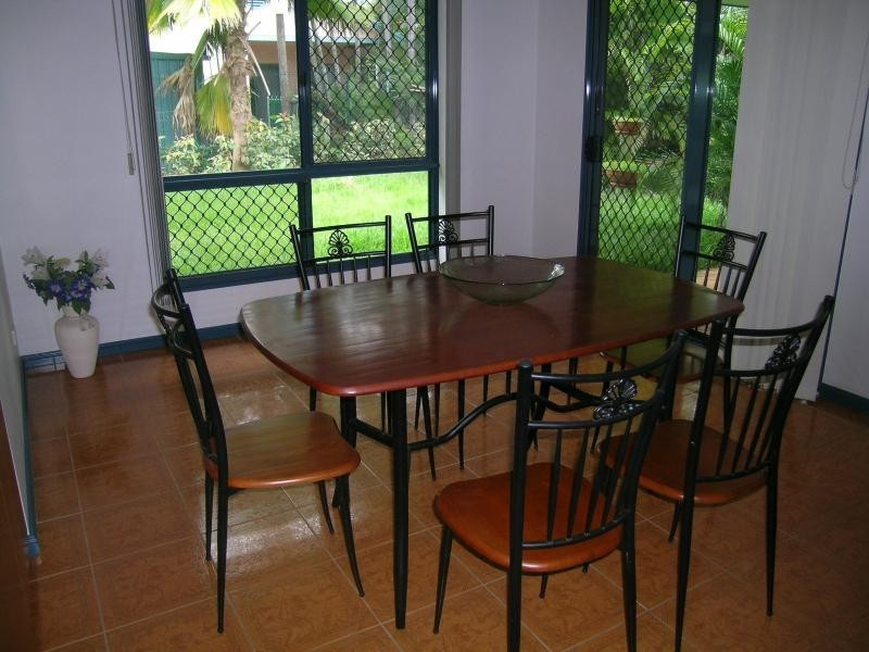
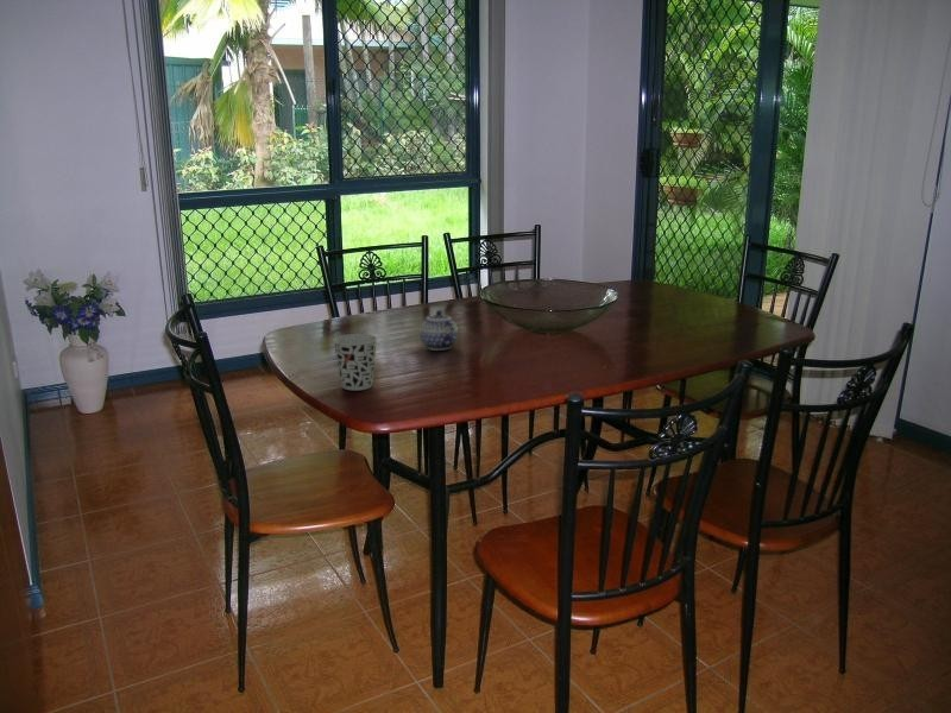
+ teapot [418,309,459,352]
+ cup [332,333,378,392]
